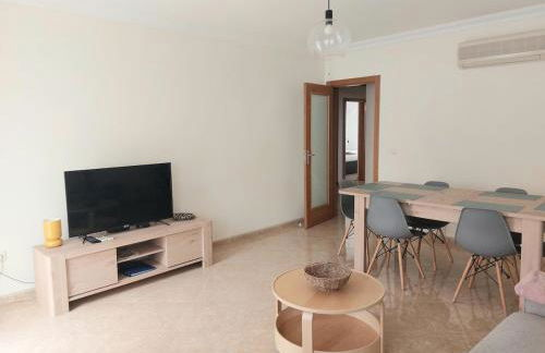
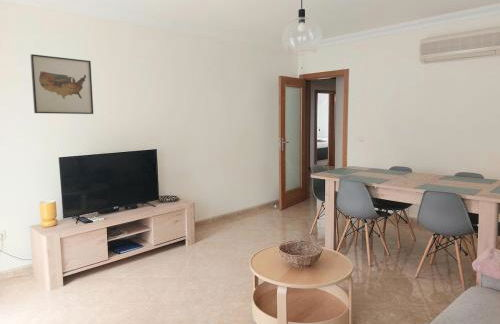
+ wall art [29,53,94,115]
